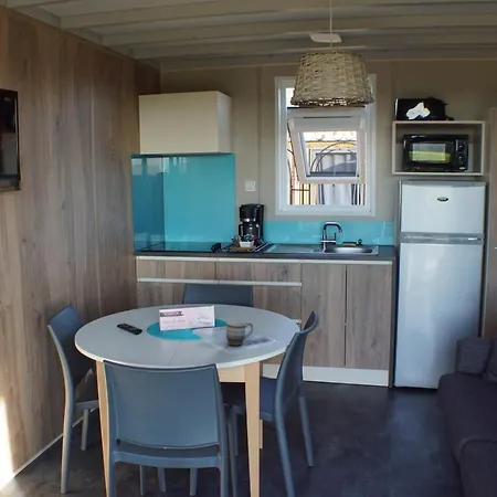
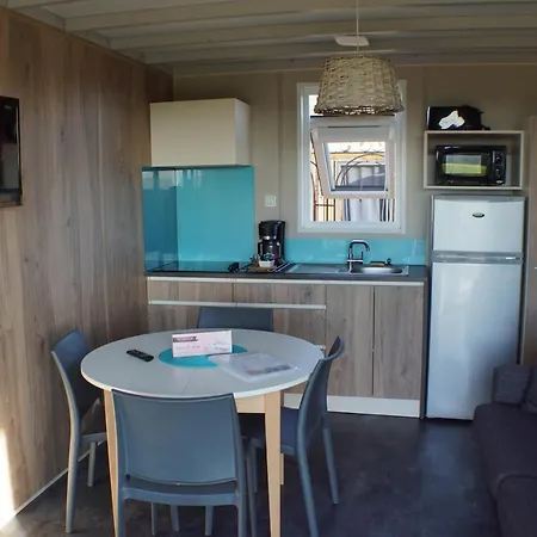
- mug [225,320,254,347]
